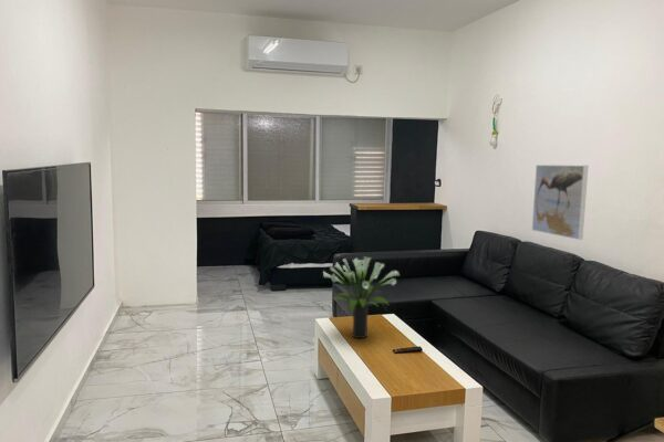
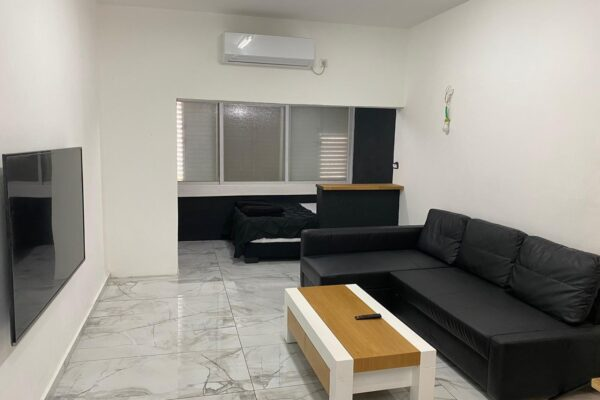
- potted plant [322,255,401,339]
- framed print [531,164,589,241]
